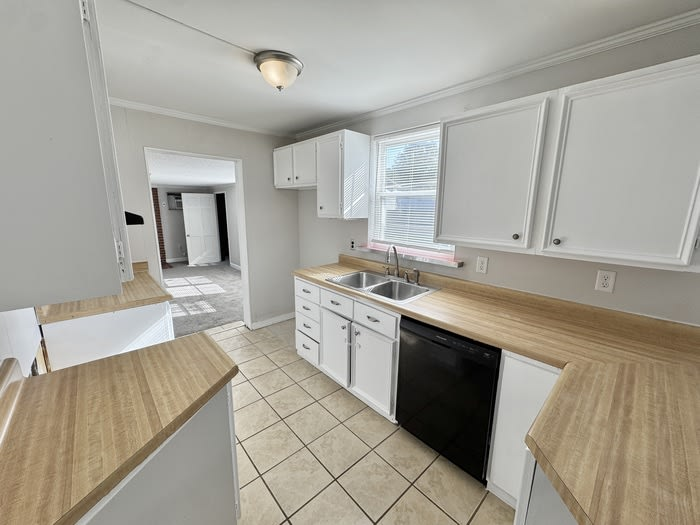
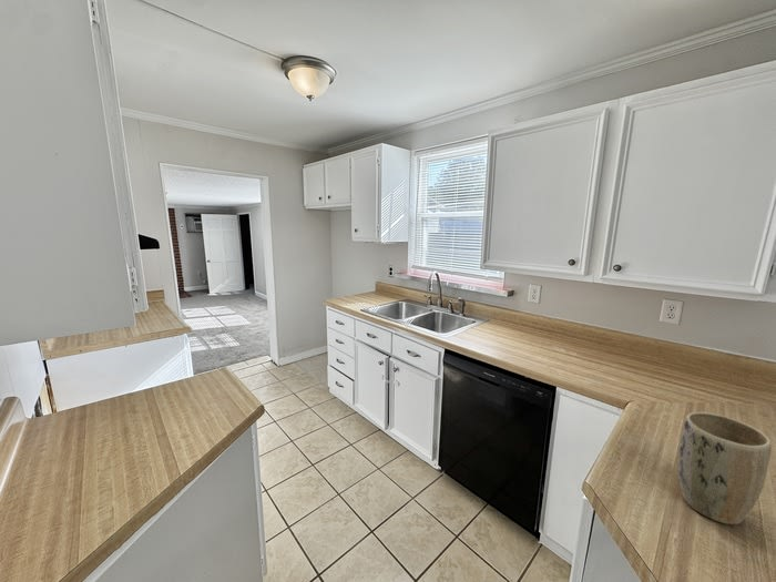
+ plant pot [676,411,772,525]
